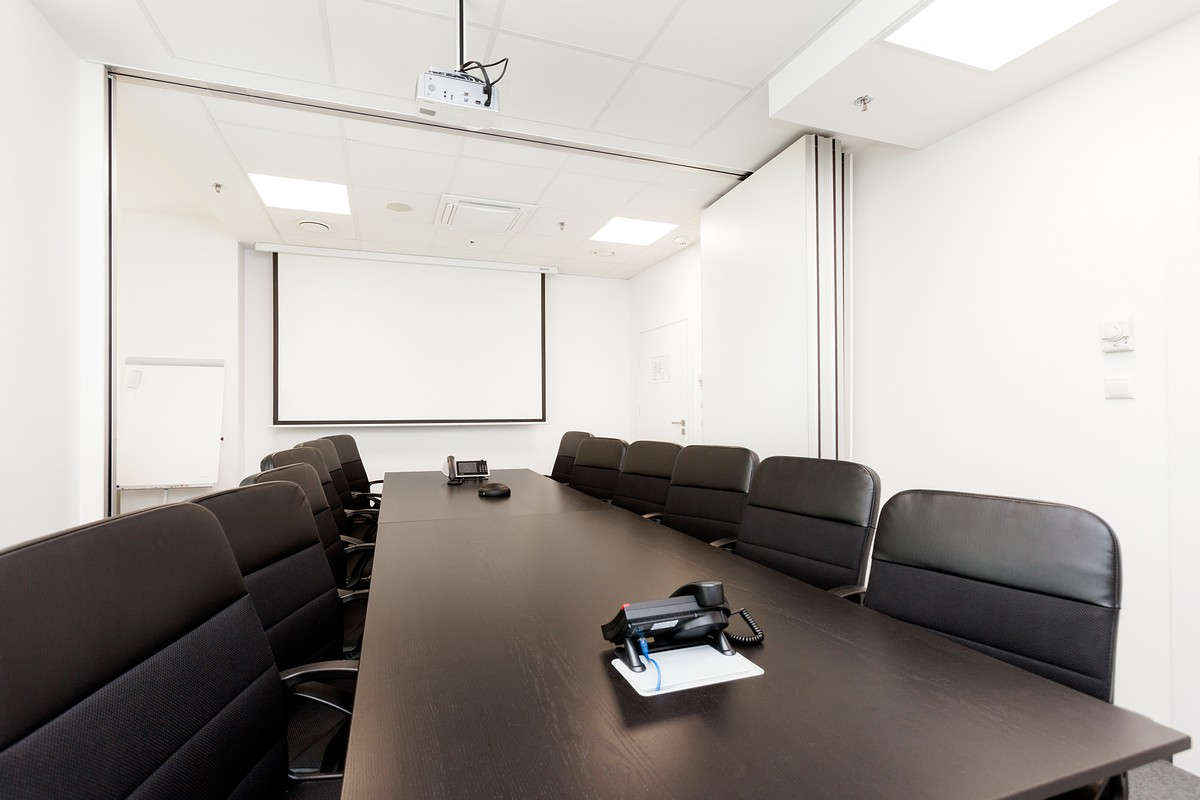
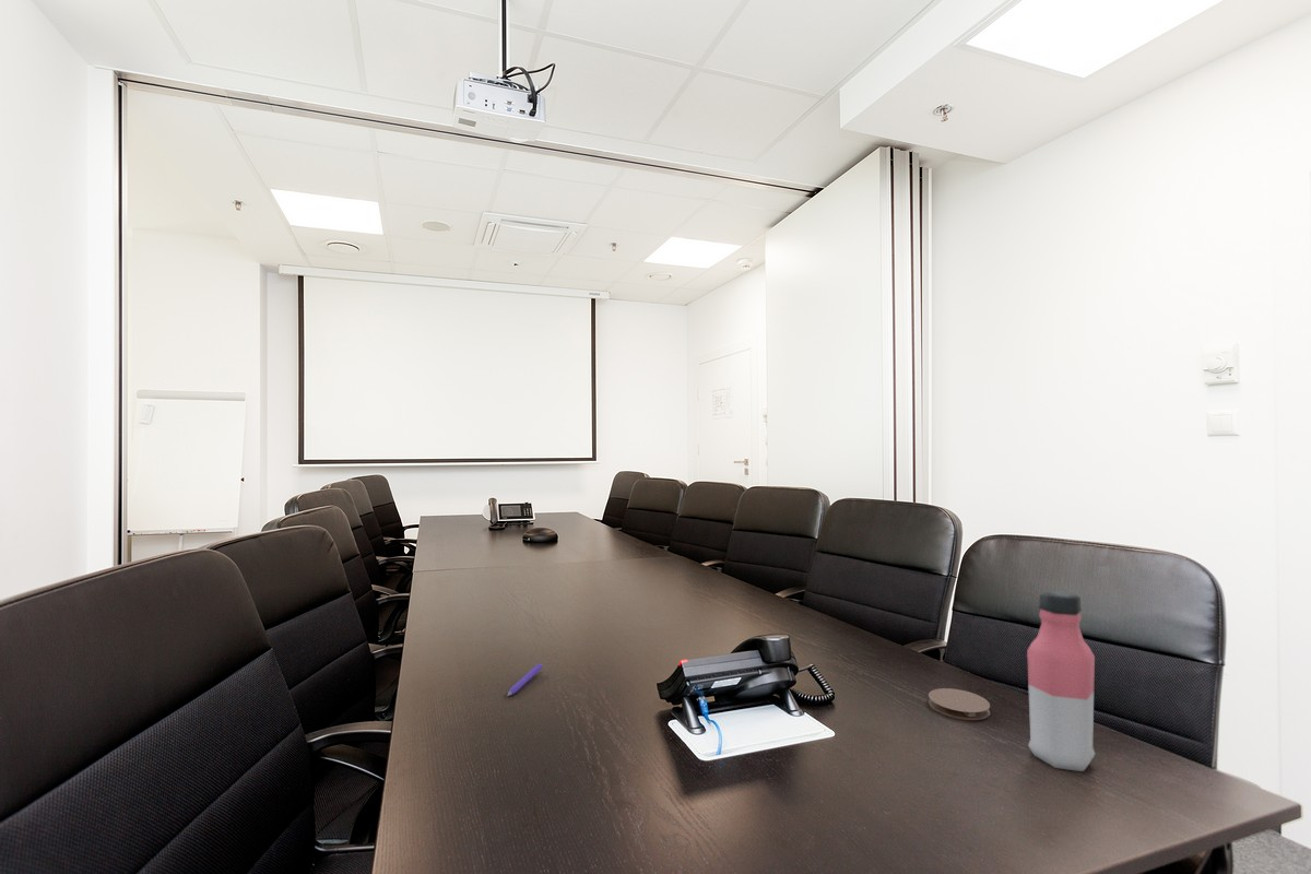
+ coaster [928,687,991,721]
+ water bottle [1026,589,1096,772]
+ pen [506,663,543,697]
